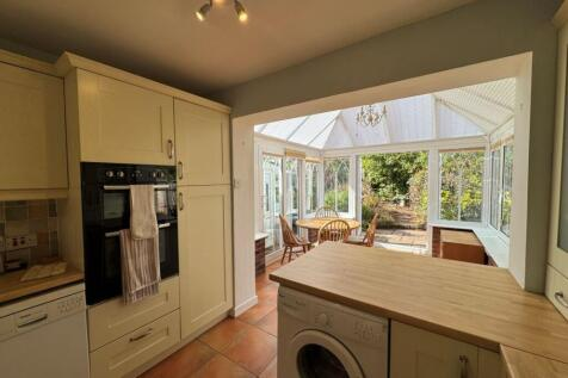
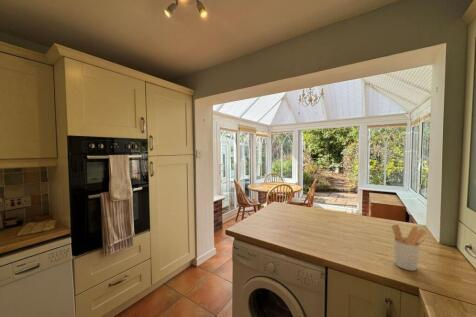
+ utensil holder [391,223,428,272]
